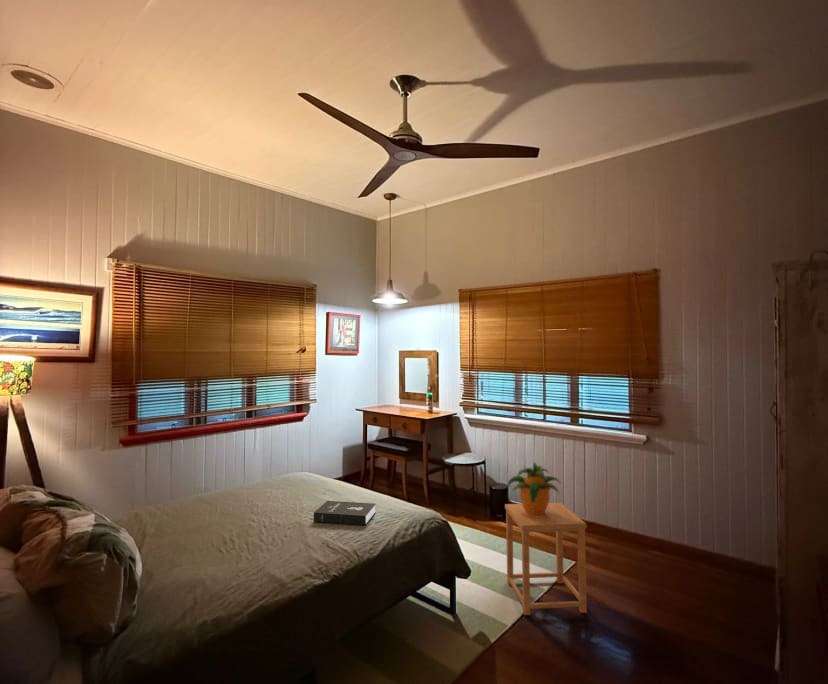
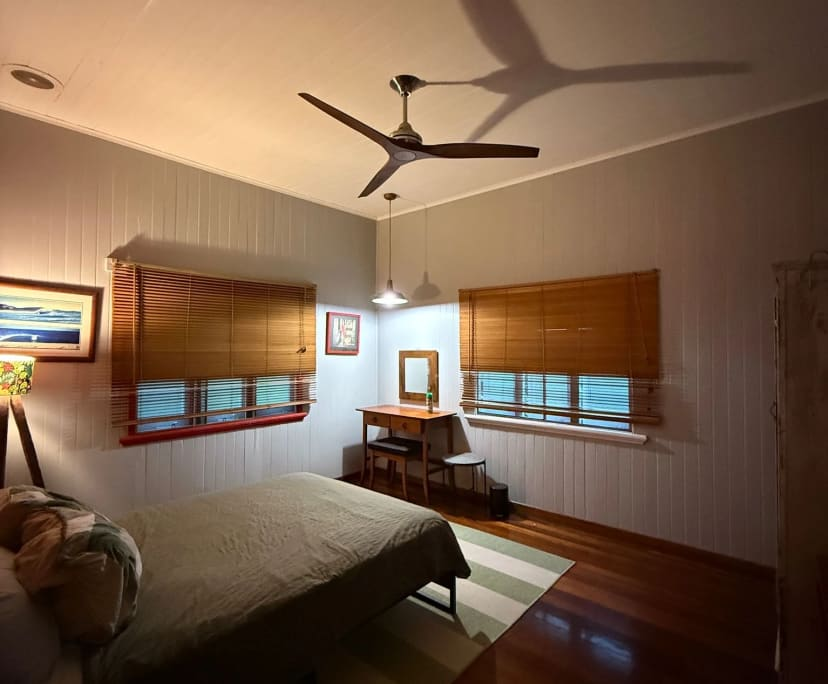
- side table [504,502,588,616]
- potted plant [506,461,561,516]
- booklet [313,500,377,526]
